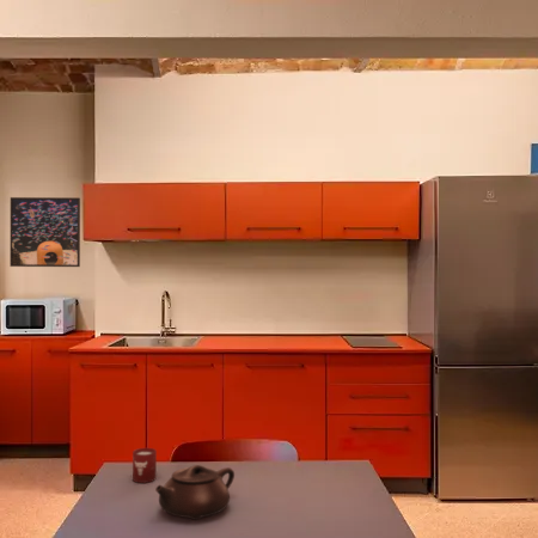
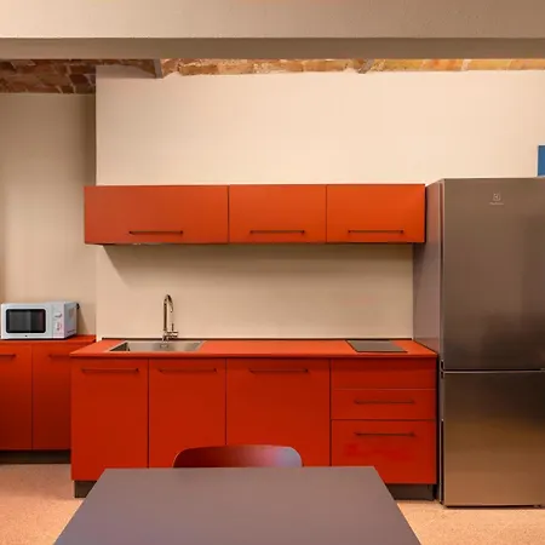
- teapot [154,464,236,520]
- cup [132,447,158,484]
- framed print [8,196,81,268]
